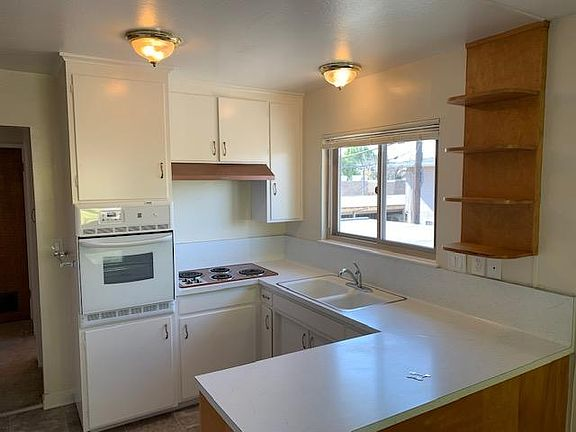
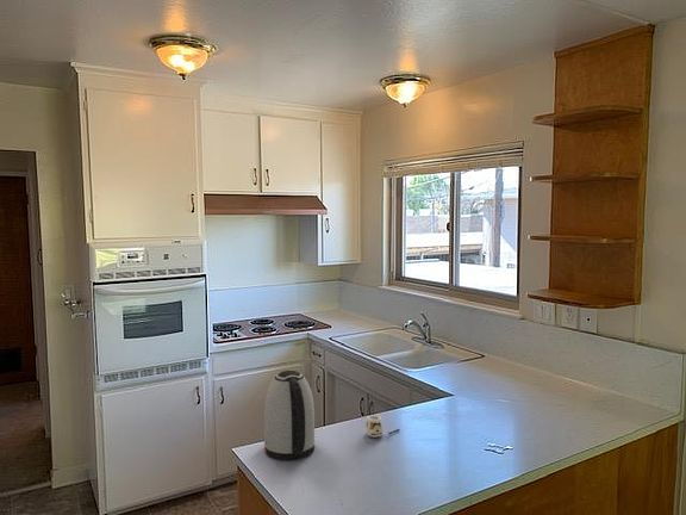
+ kettle [263,370,316,461]
+ mug [363,414,401,439]
